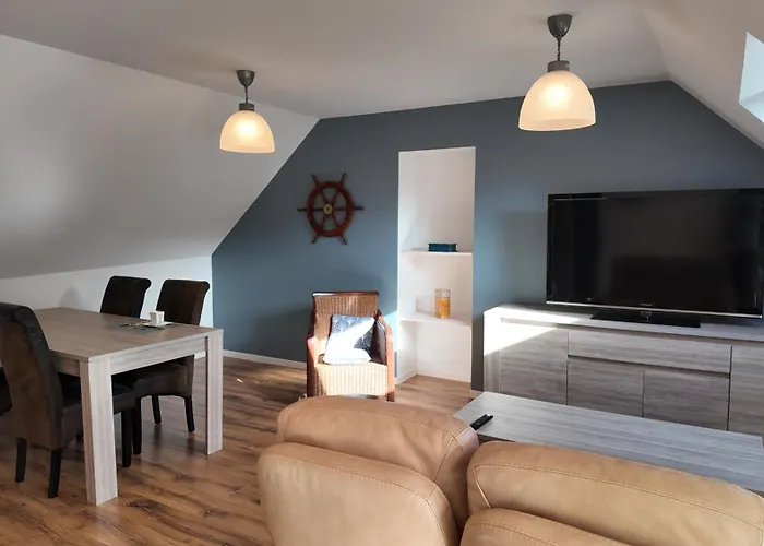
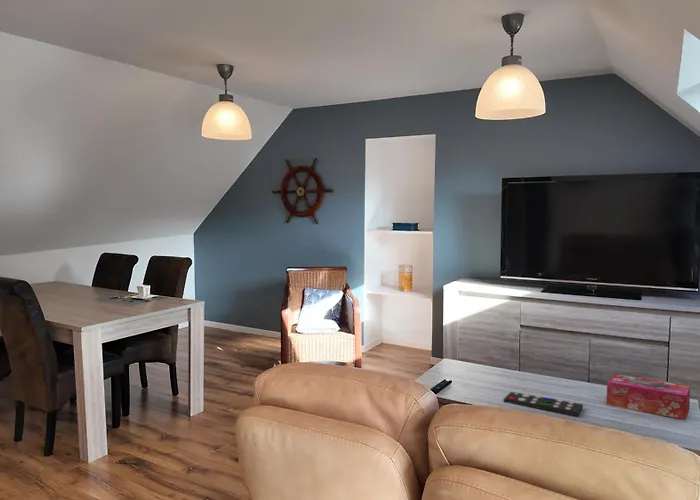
+ tissue box [606,373,691,421]
+ remote control [503,391,584,417]
